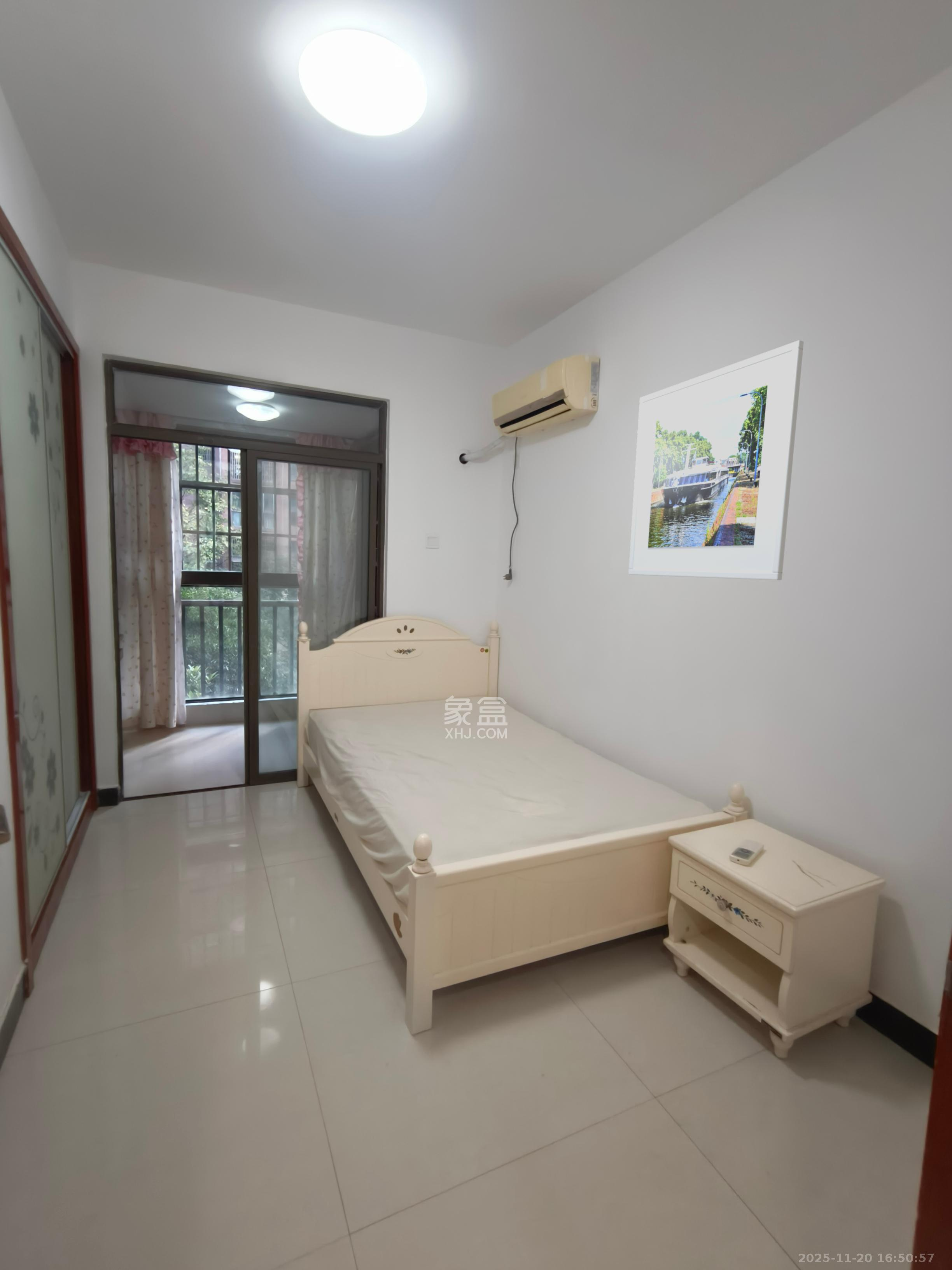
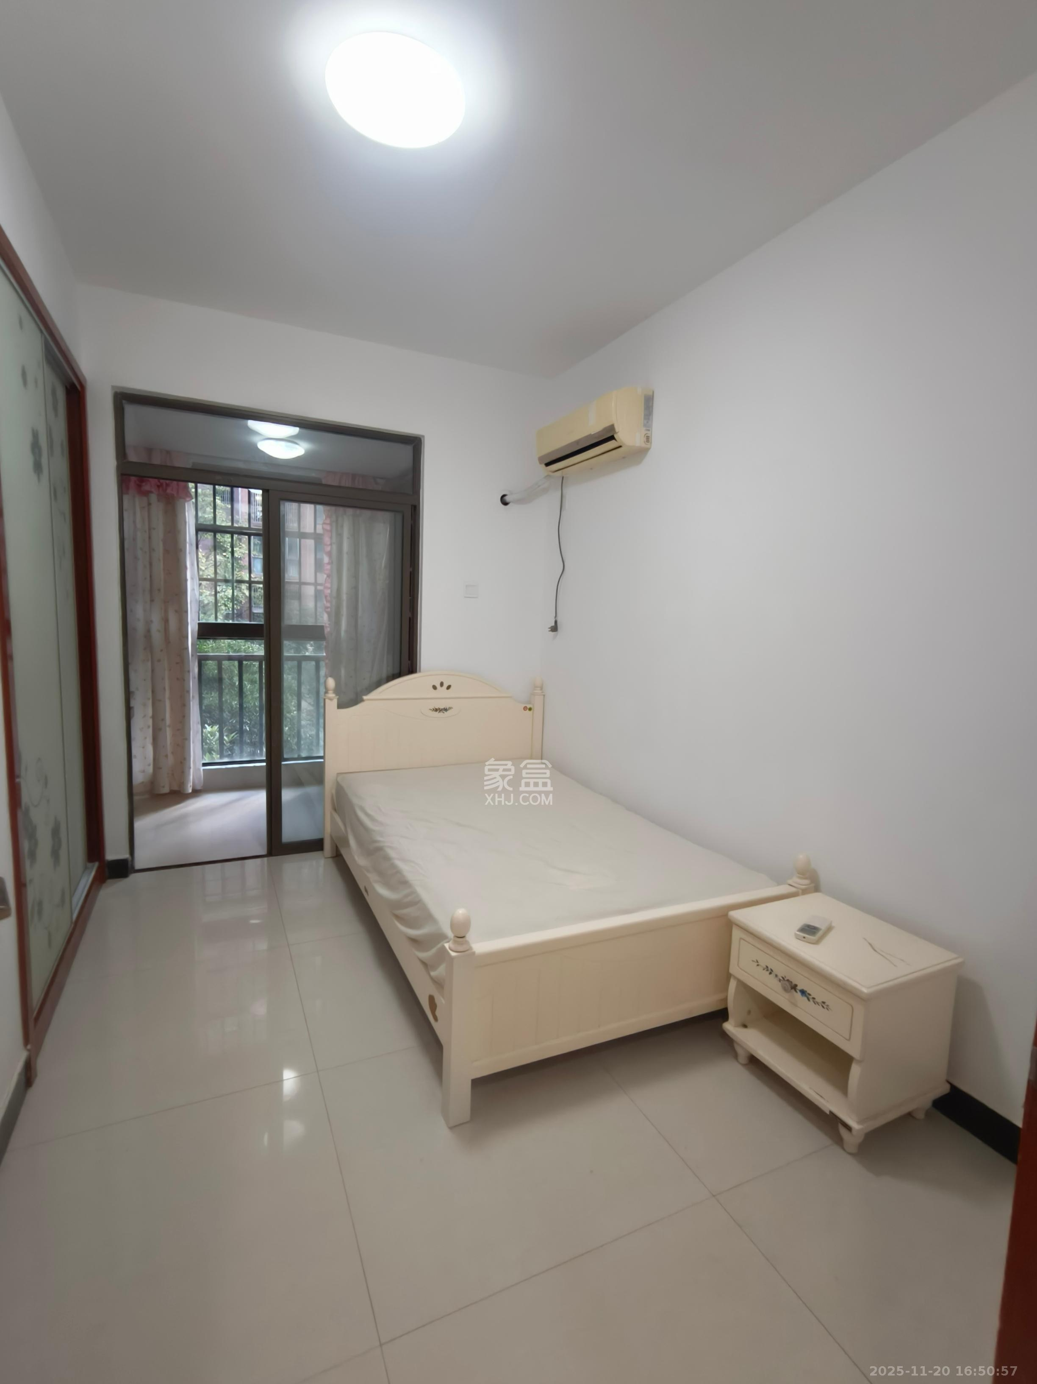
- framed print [628,340,804,581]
